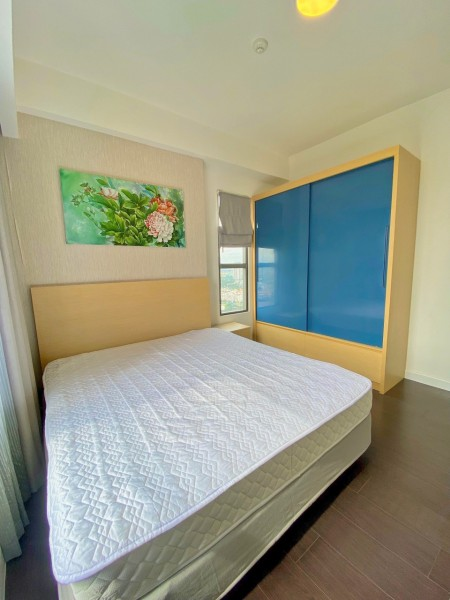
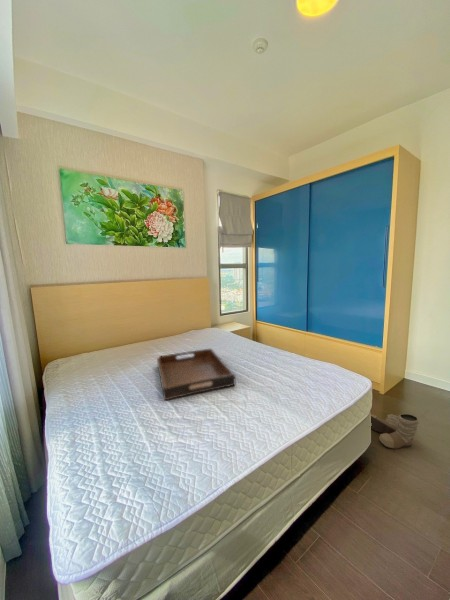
+ serving tray [156,348,236,401]
+ boots [370,413,420,450]
